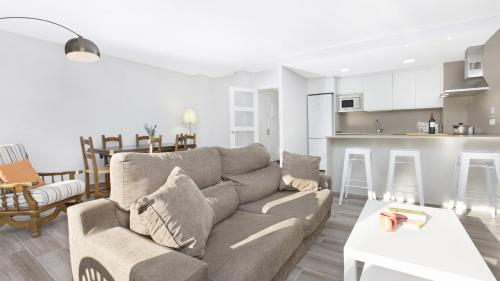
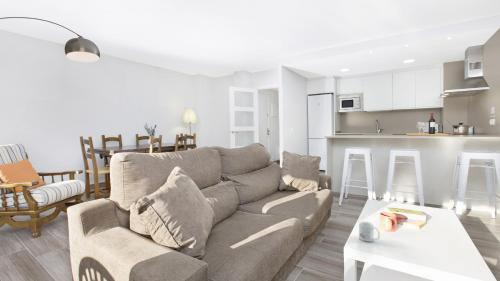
+ mug [358,221,381,243]
